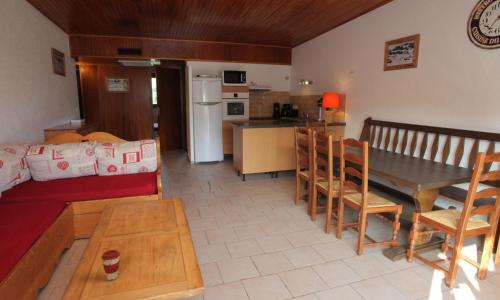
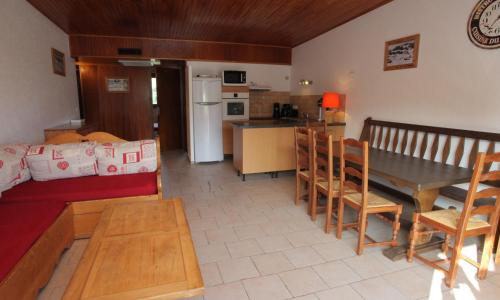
- coffee cup [101,249,121,281]
